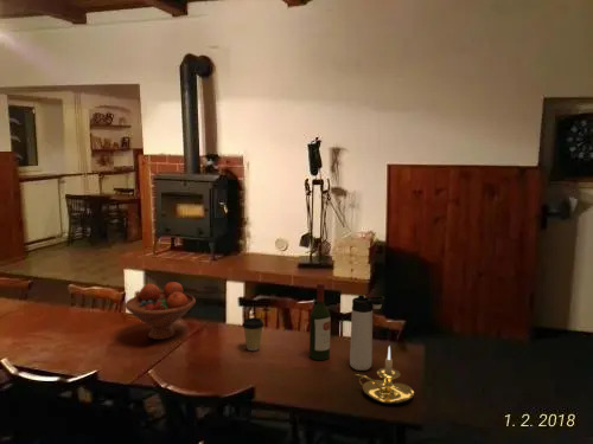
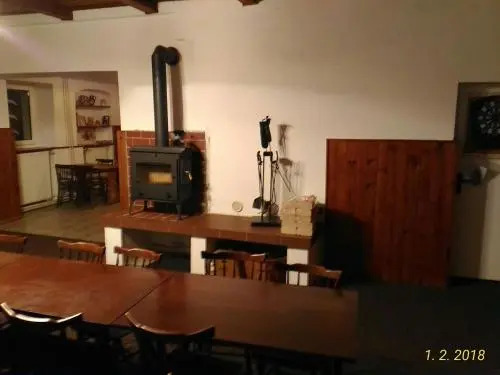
- wine bottle [308,282,332,361]
- fruit bowl [123,281,197,341]
- candle holder [355,345,415,405]
- thermos bottle [349,294,385,372]
- coffee cup [241,316,266,352]
